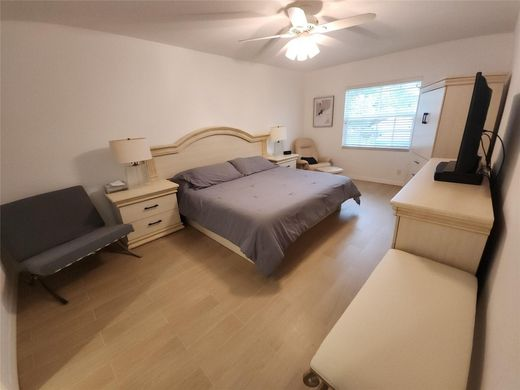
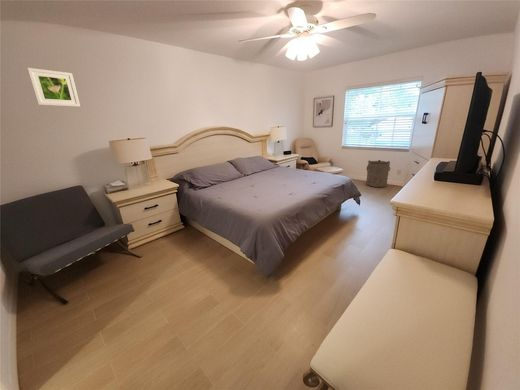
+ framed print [26,67,81,108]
+ laundry hamper [365,159,392,188]
